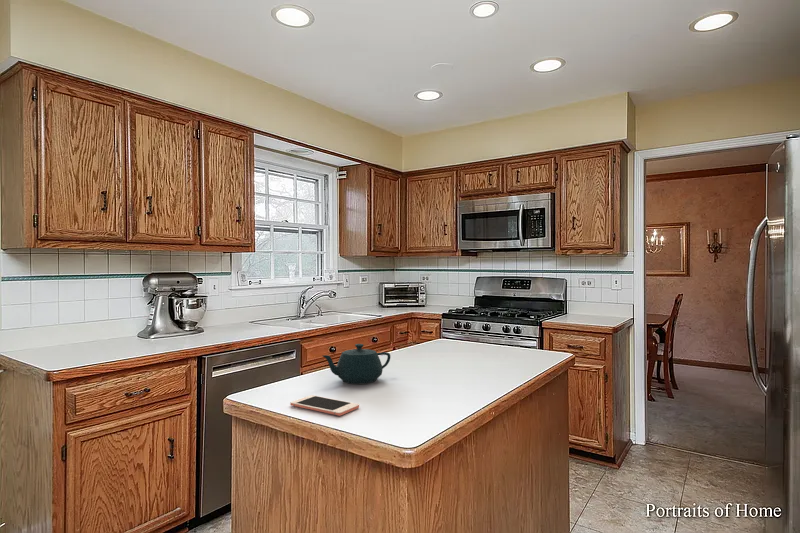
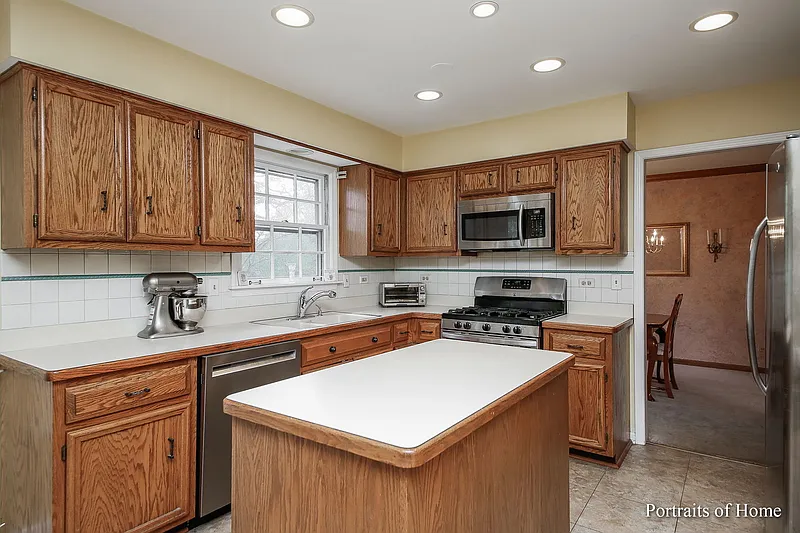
- teapot [322,343,391,385]
- cell phone [289,394,360,417]
